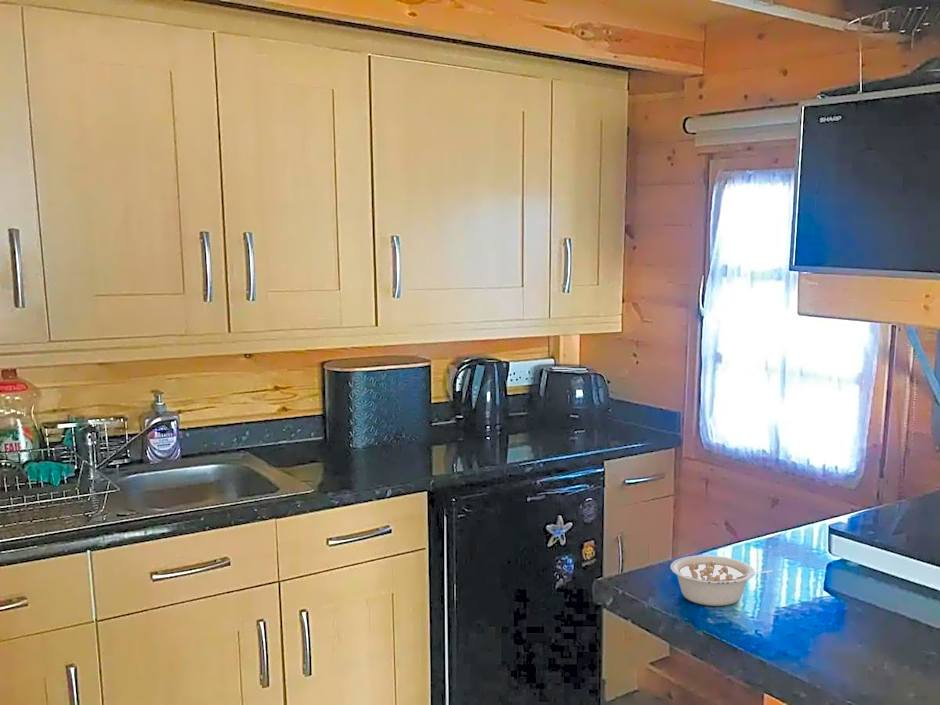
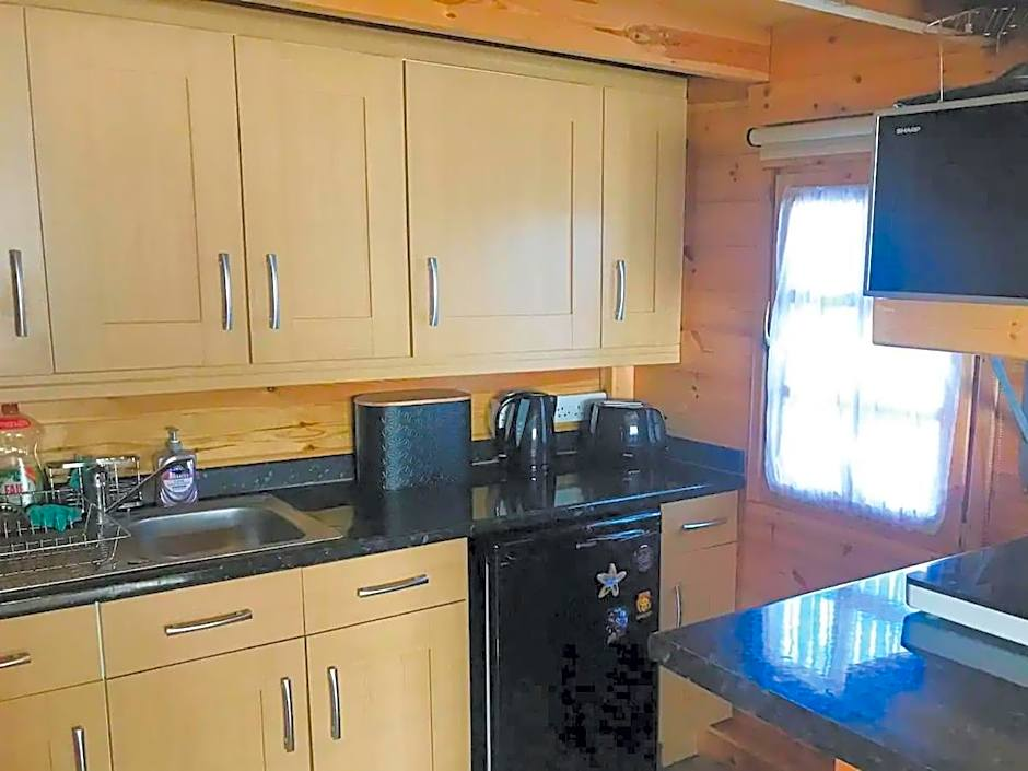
- legume [669,554,773,607]
